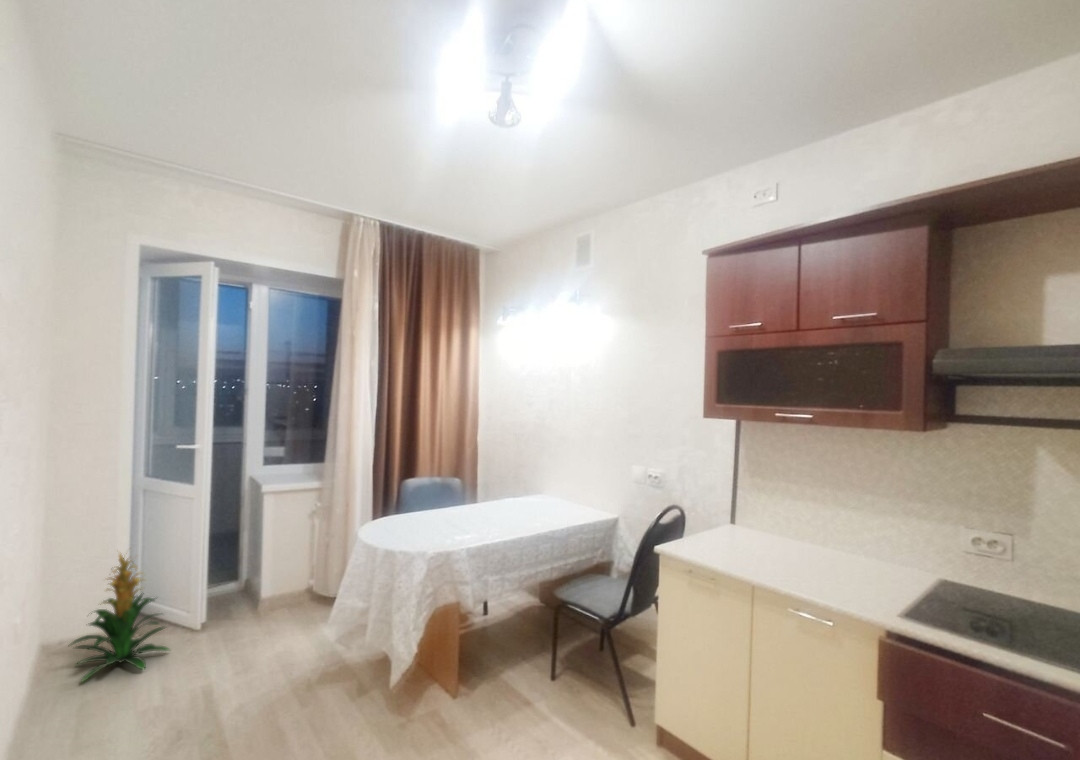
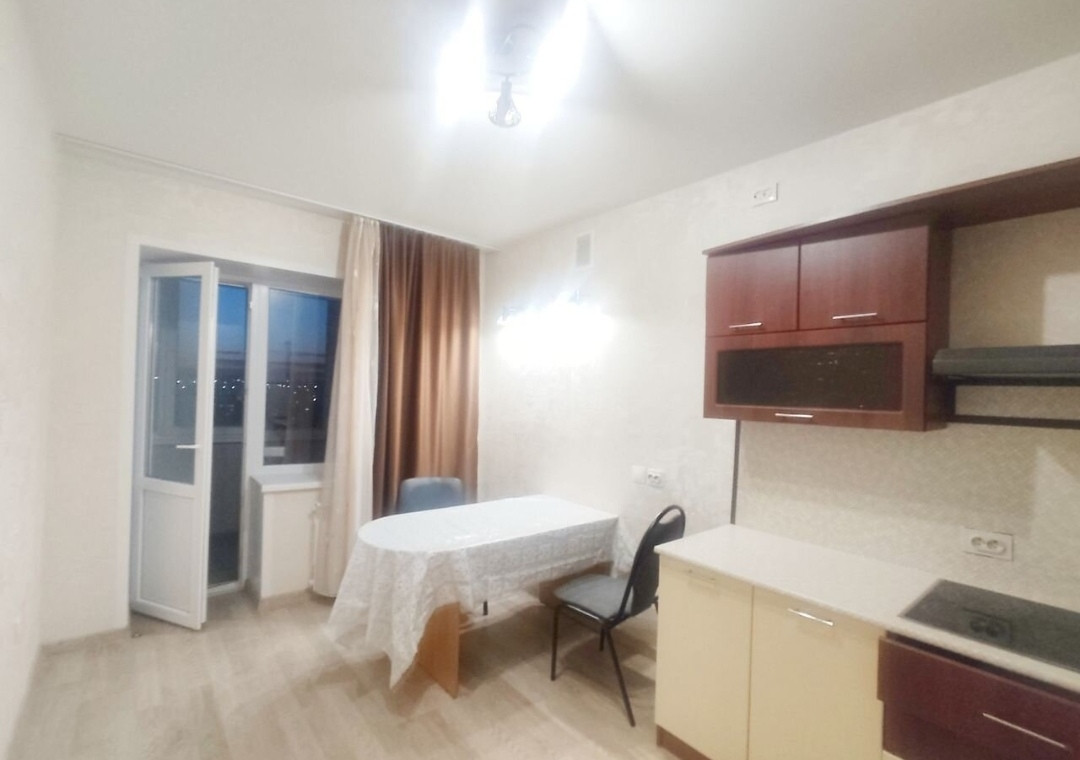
- indoor plant [68,548,172,684]
